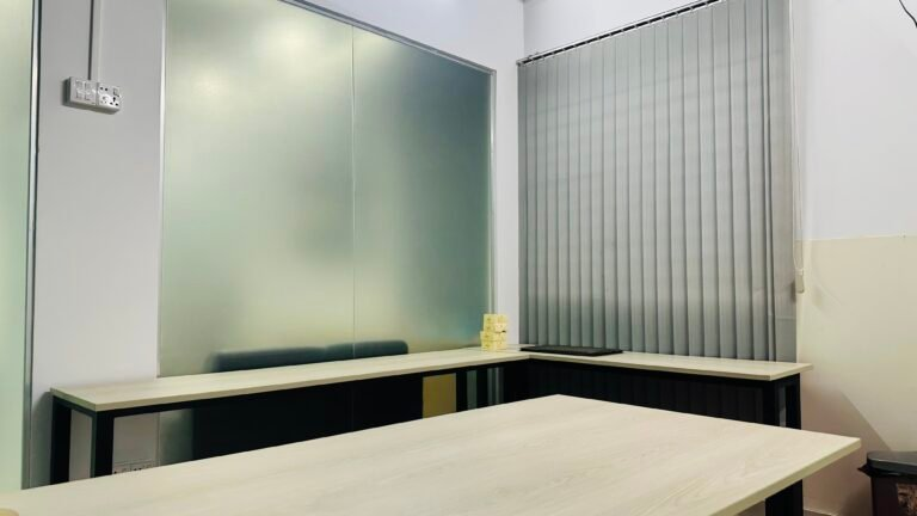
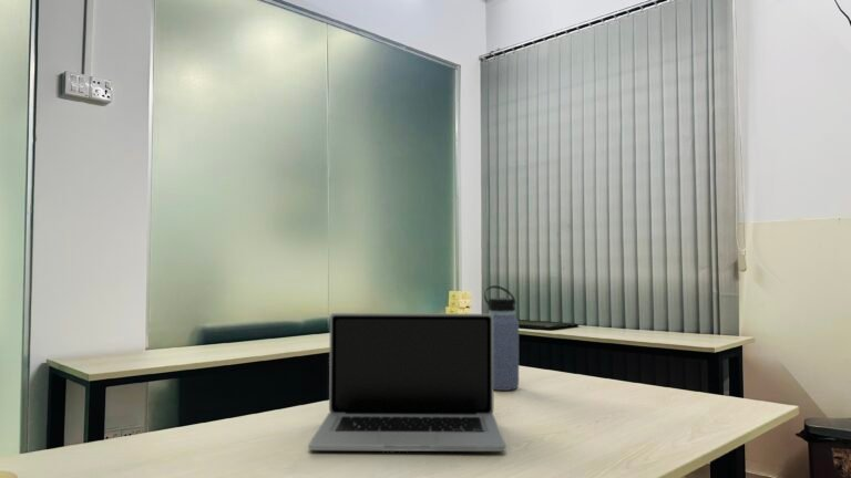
+ laptop [307,312,506,453]
+ water bottle [483,284,520,392]
